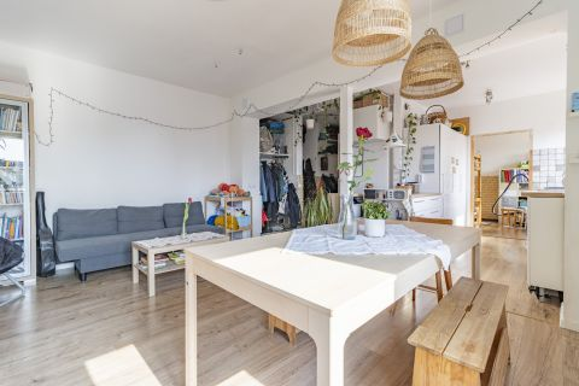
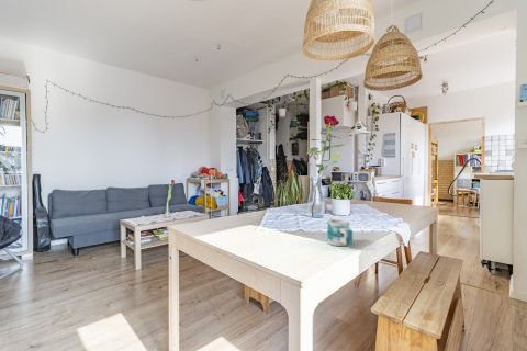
+ mug [326,218,354,247]
